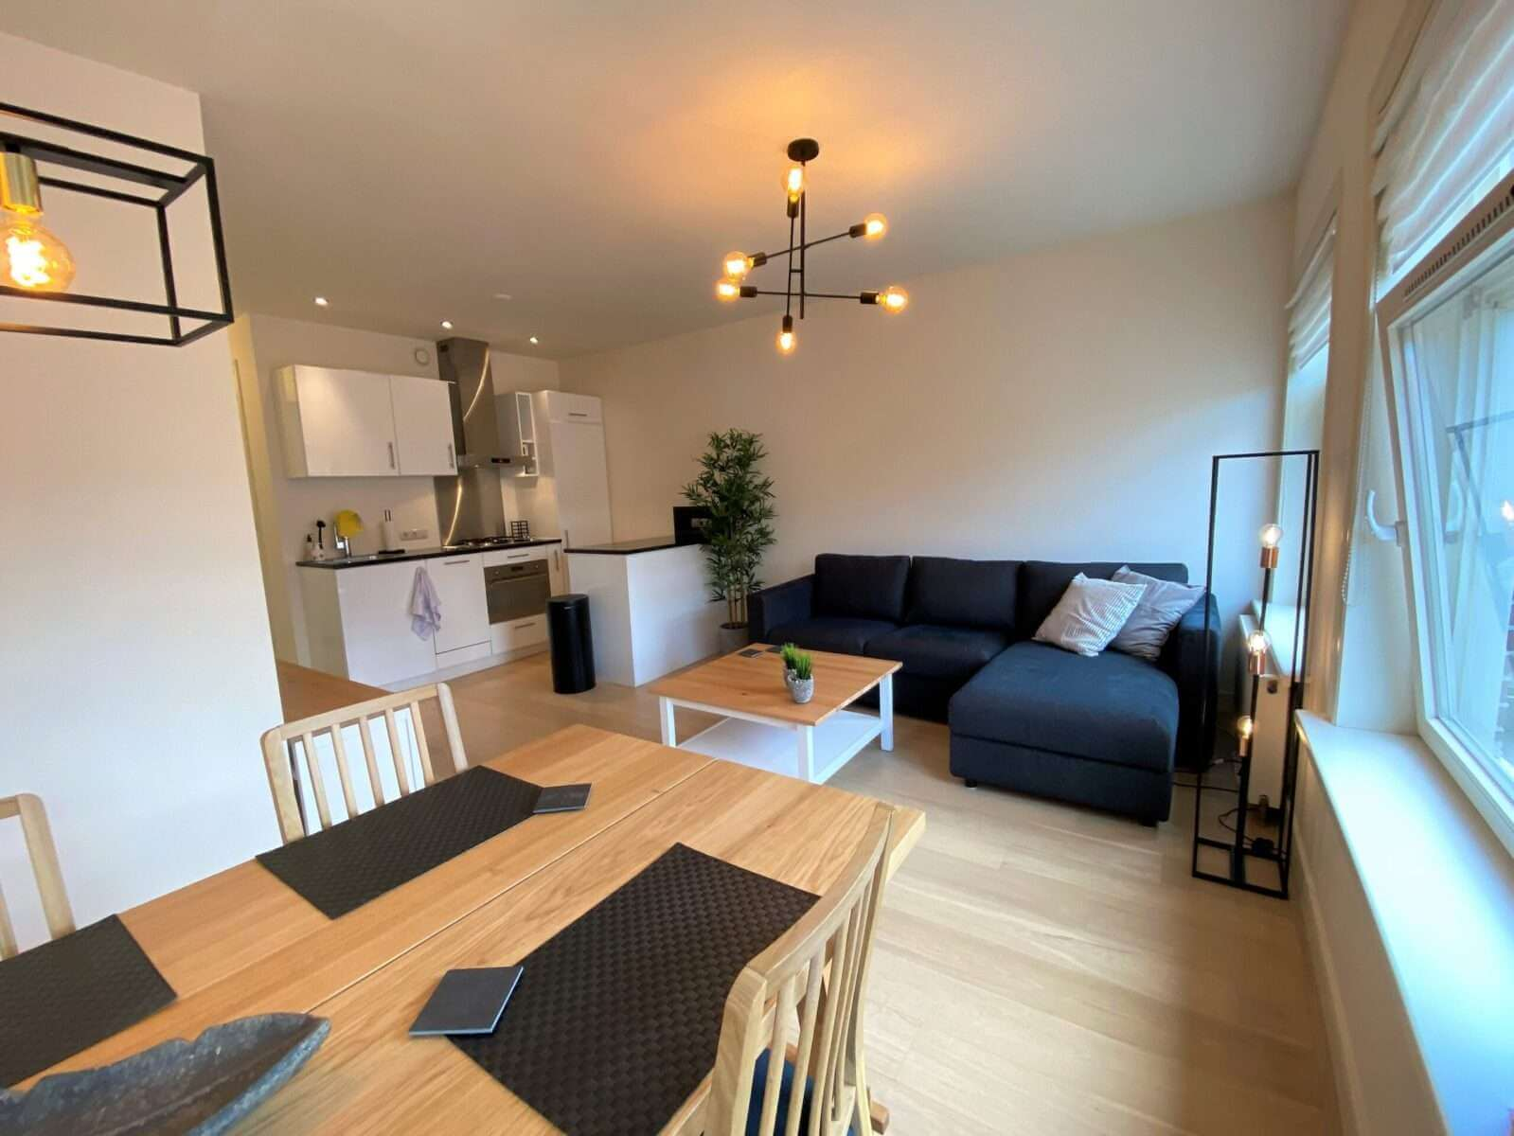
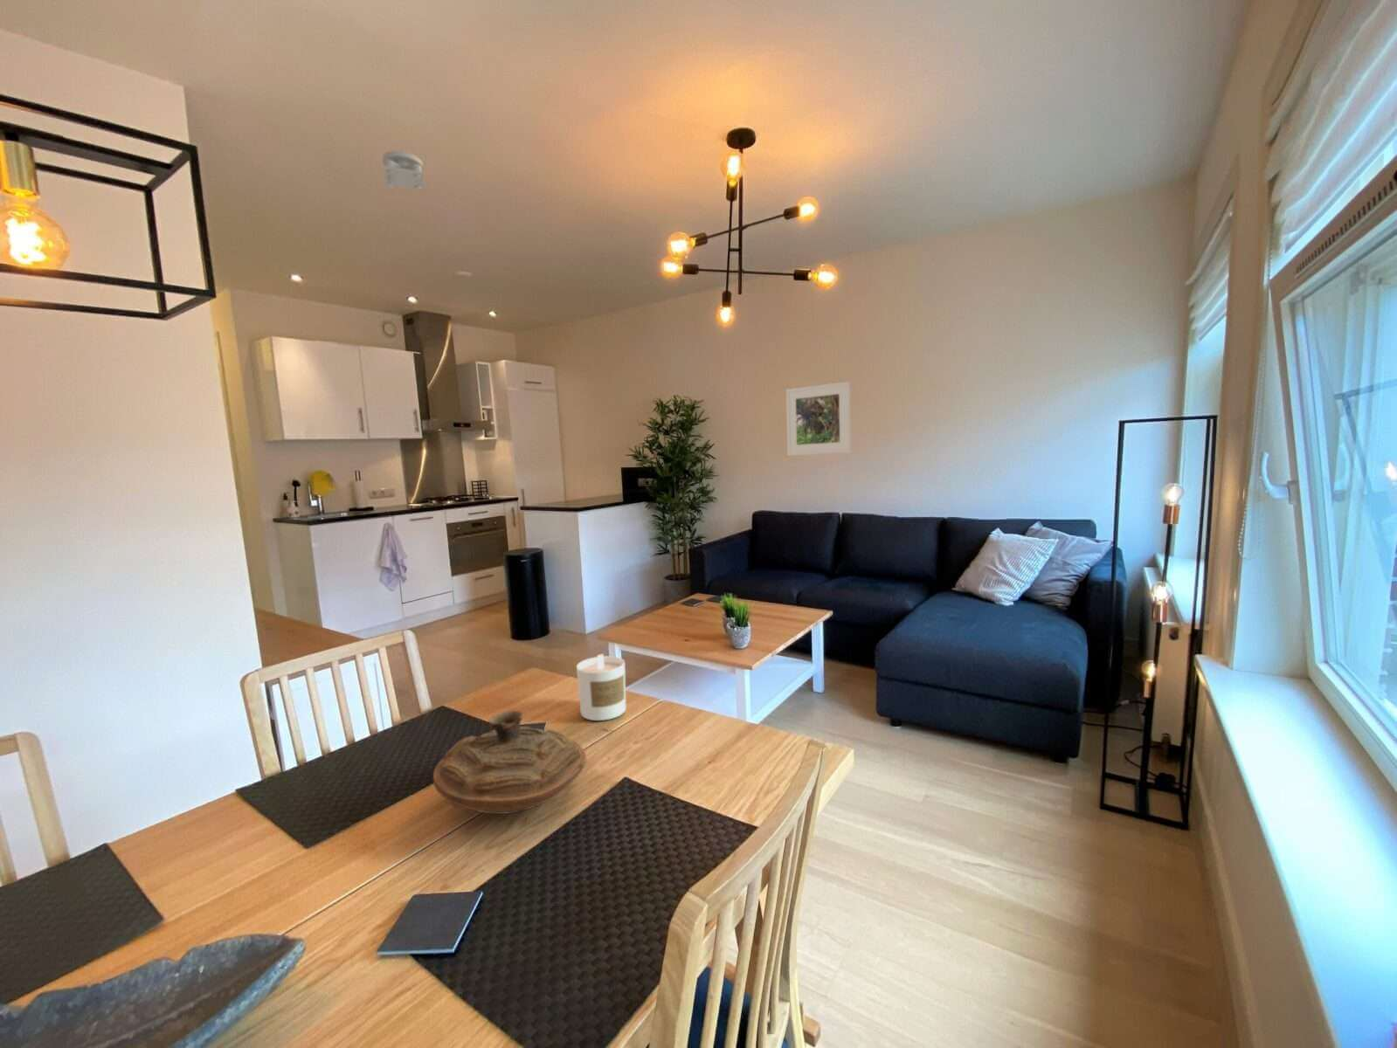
+ candle [576,653,626,721]
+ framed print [785,381,852,457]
+ decorative bowl [433,709,588,815]
+ smoke detector [382,150,425,193]
